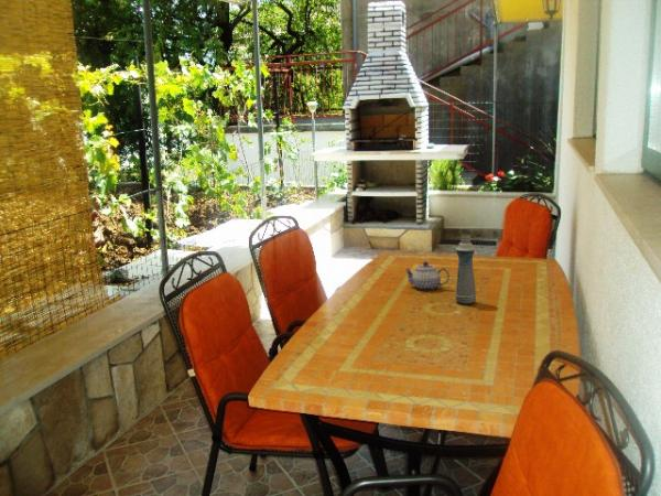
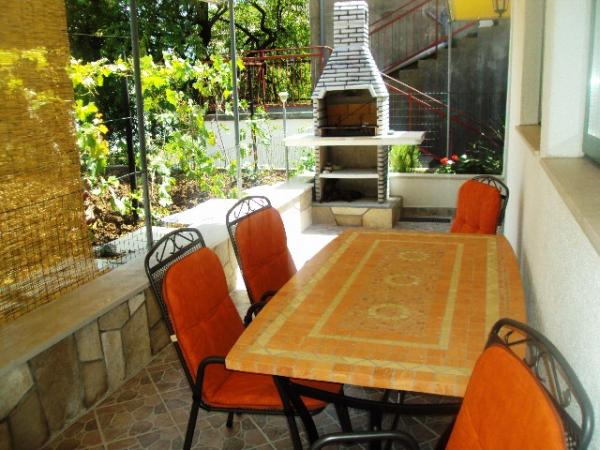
- teapot [403,260,451,291]
- bottle [454,234,477,305]
